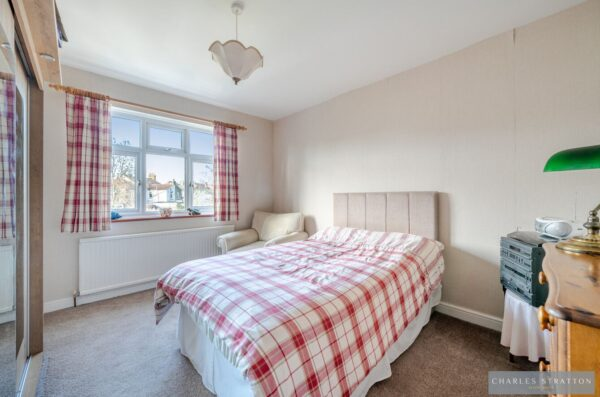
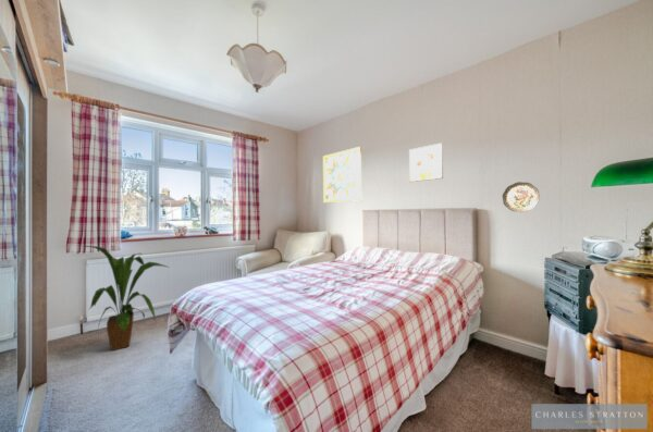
+ house plant [82,245,170,351]
+ decorative plate [502,181,541,213]
+ wall art [322,146,362,203]
+ wall art [408,141,444,183]
